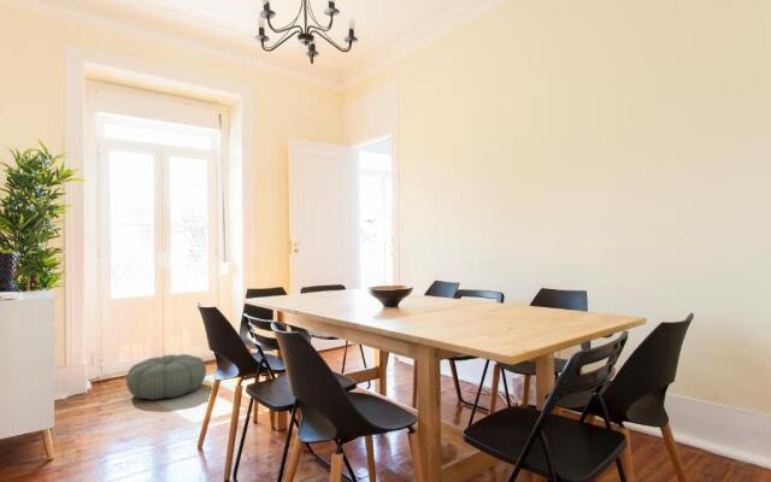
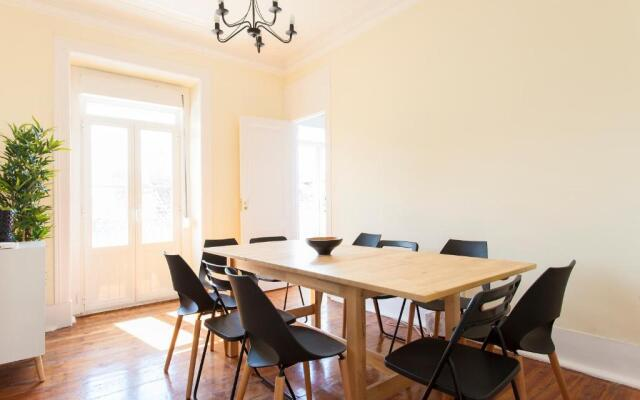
- pouf [125,353,207,401]
